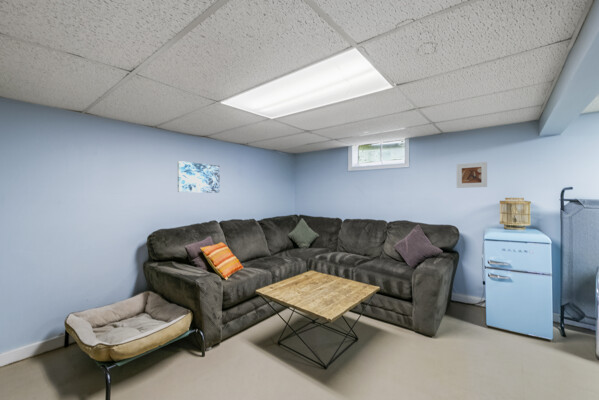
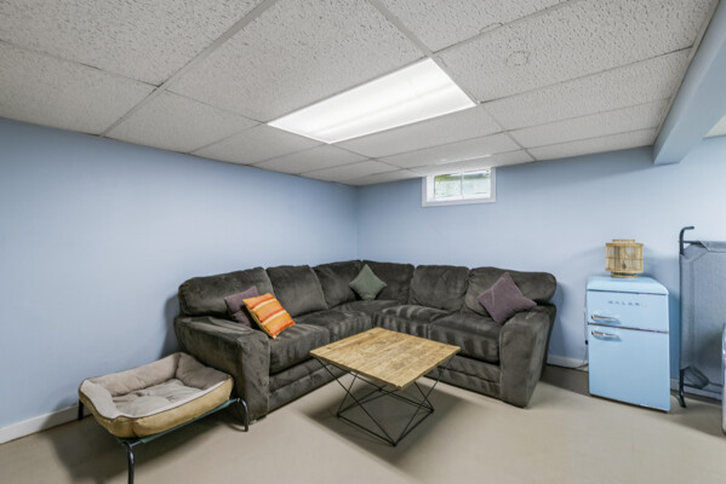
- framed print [456,161,488,189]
- wall art [177,160,221,194]
